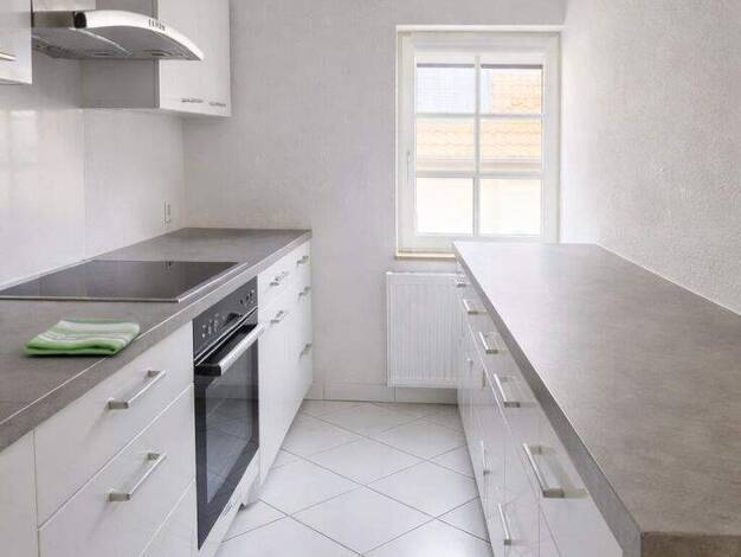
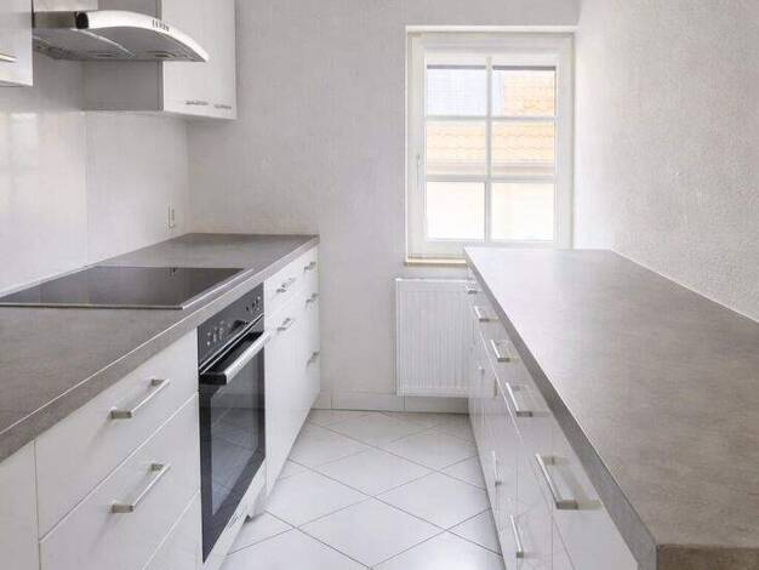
- dish towel [22,316,142,356]
